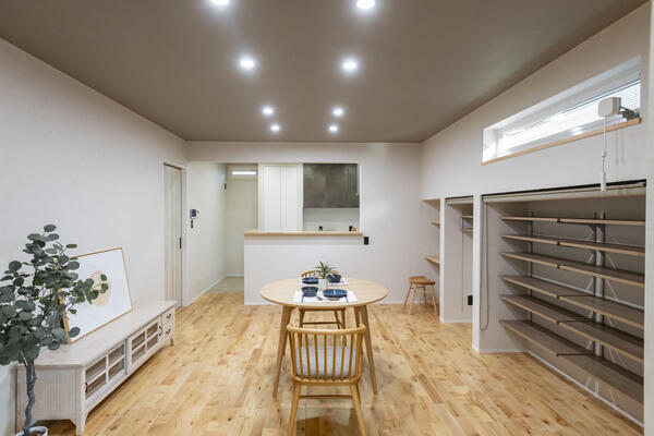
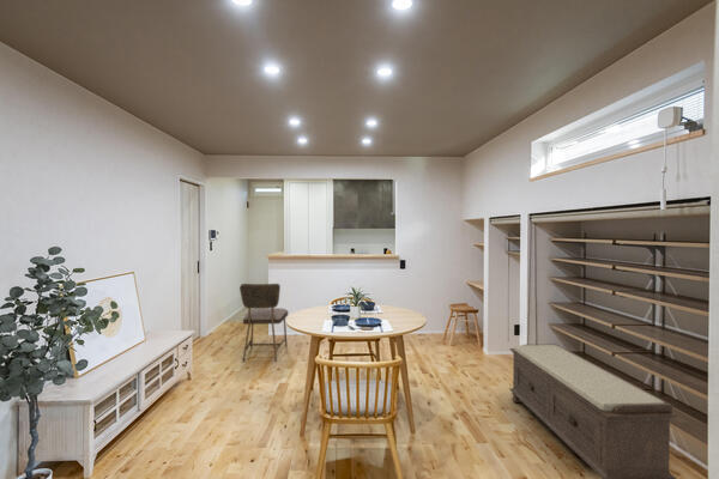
+ dining chair [238,283,289,363]
+ bench [508,342,678,479]
